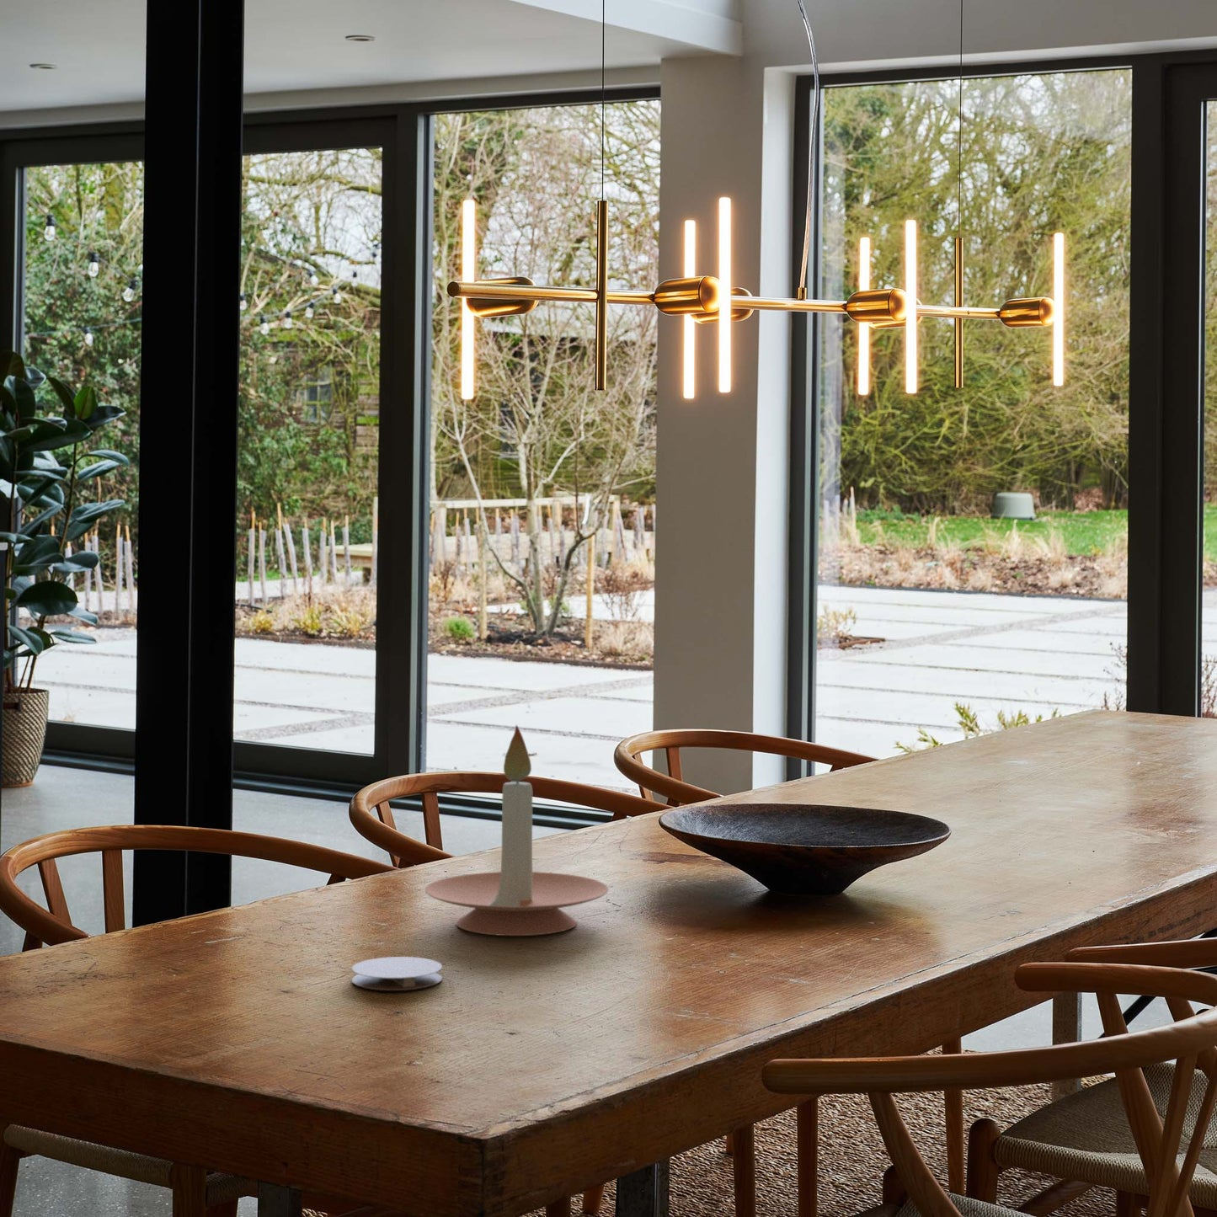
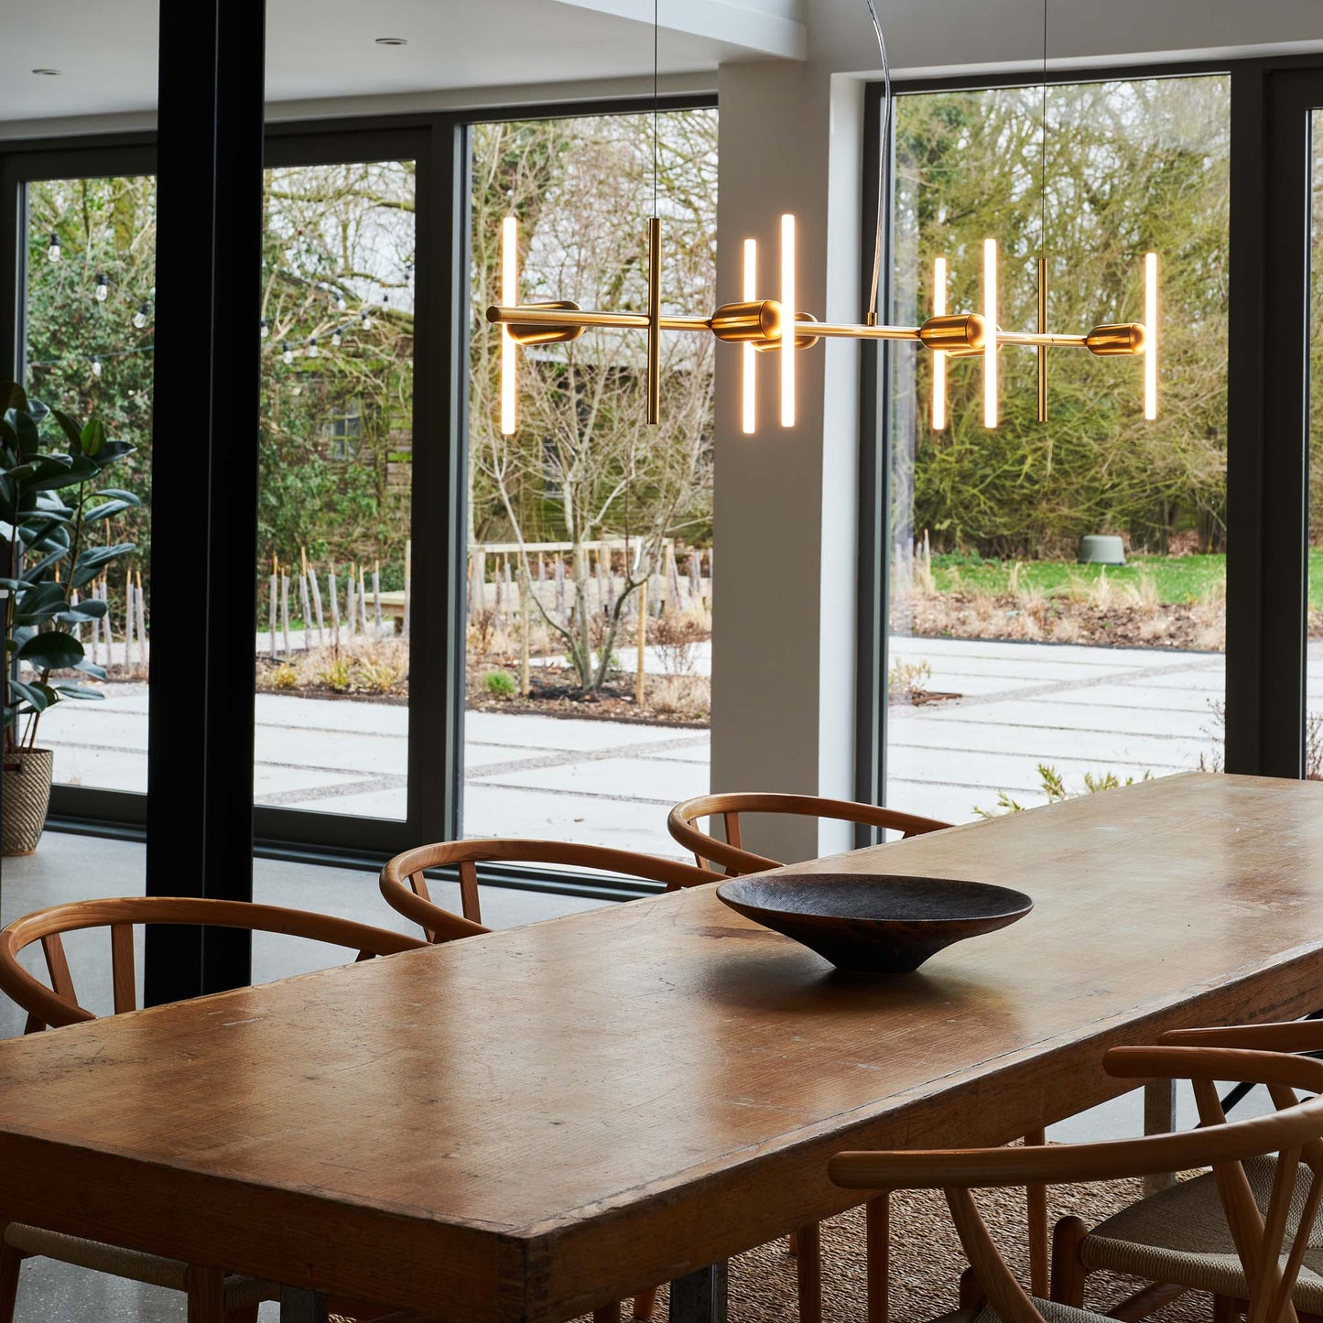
- candle holder [423,724,610,936]
- coaster [351,956,444,991]
